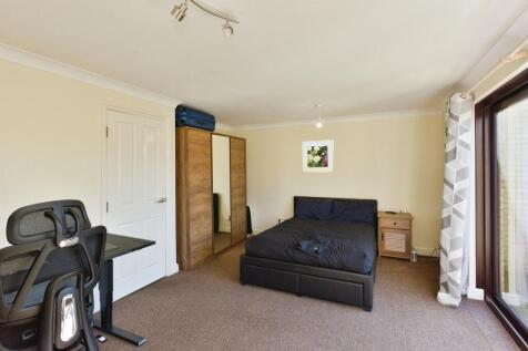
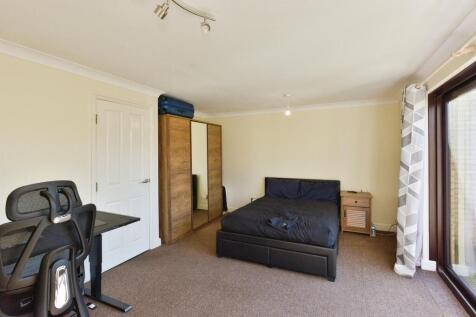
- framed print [302,138,335,174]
